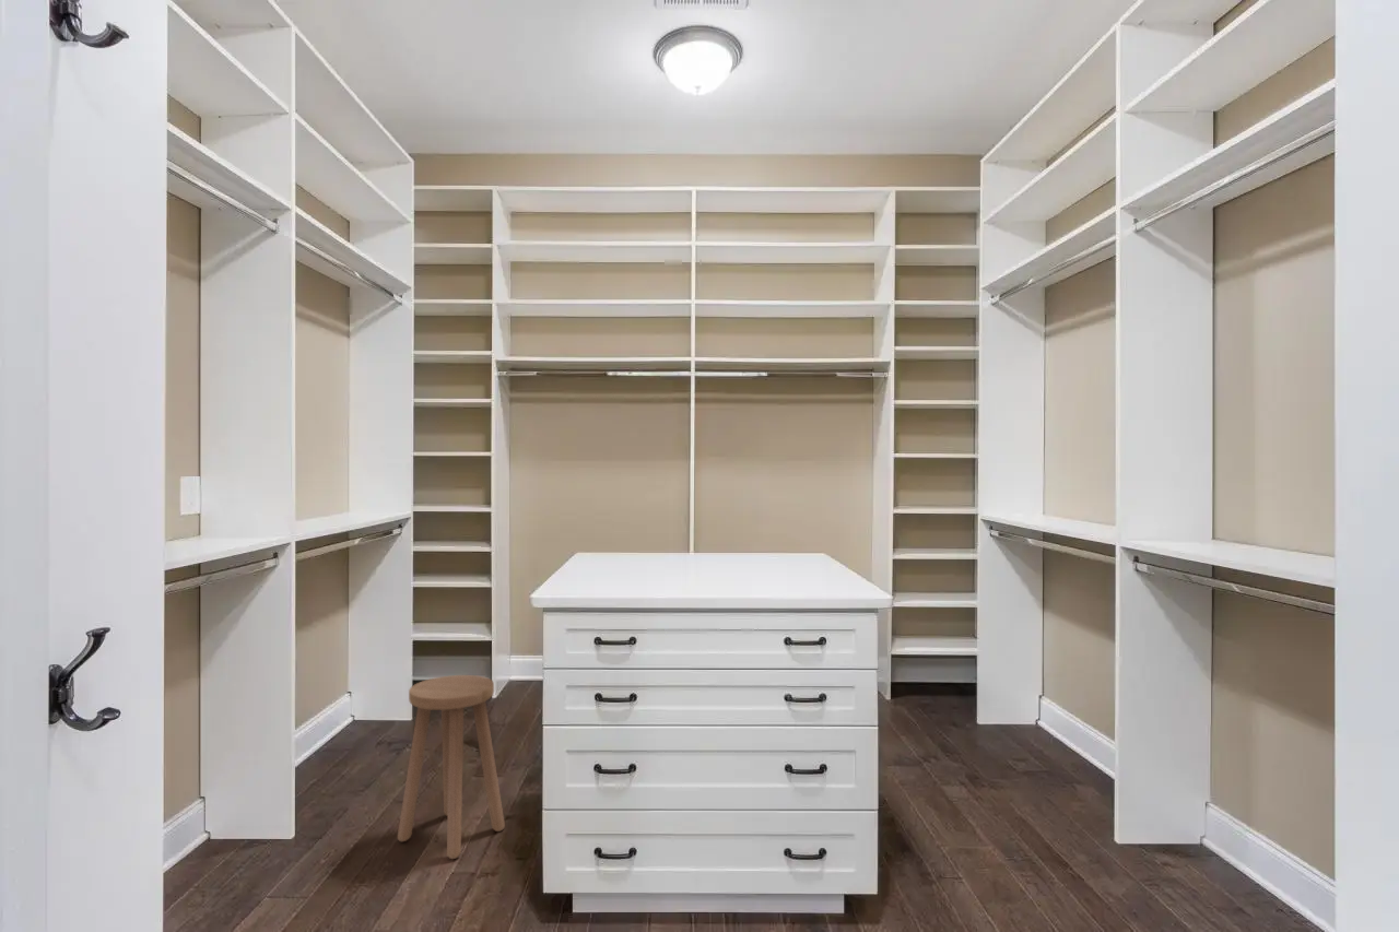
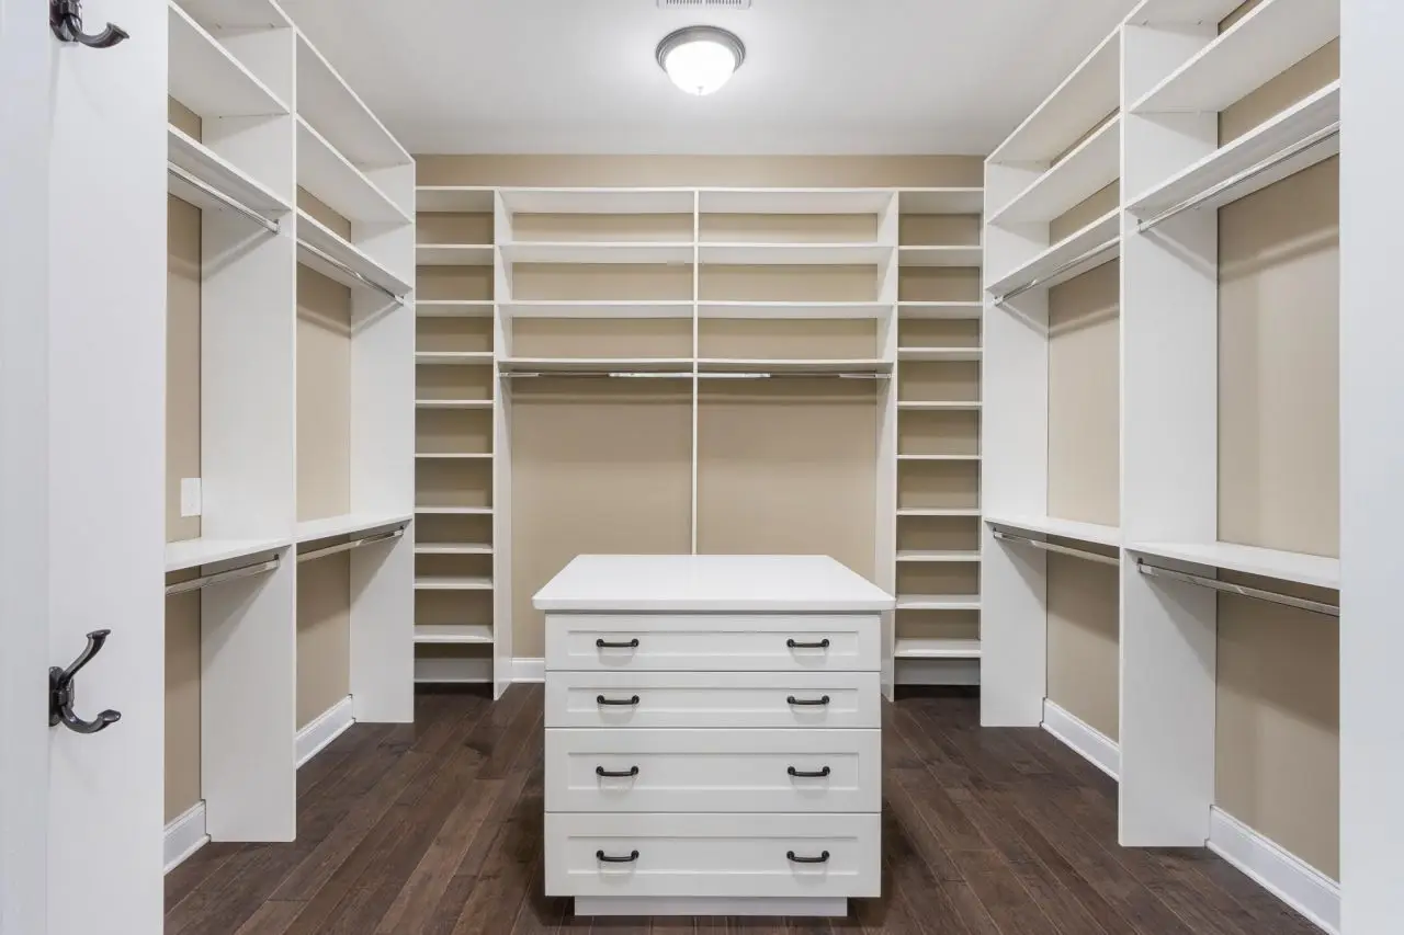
- stool [397,674,506,860]
